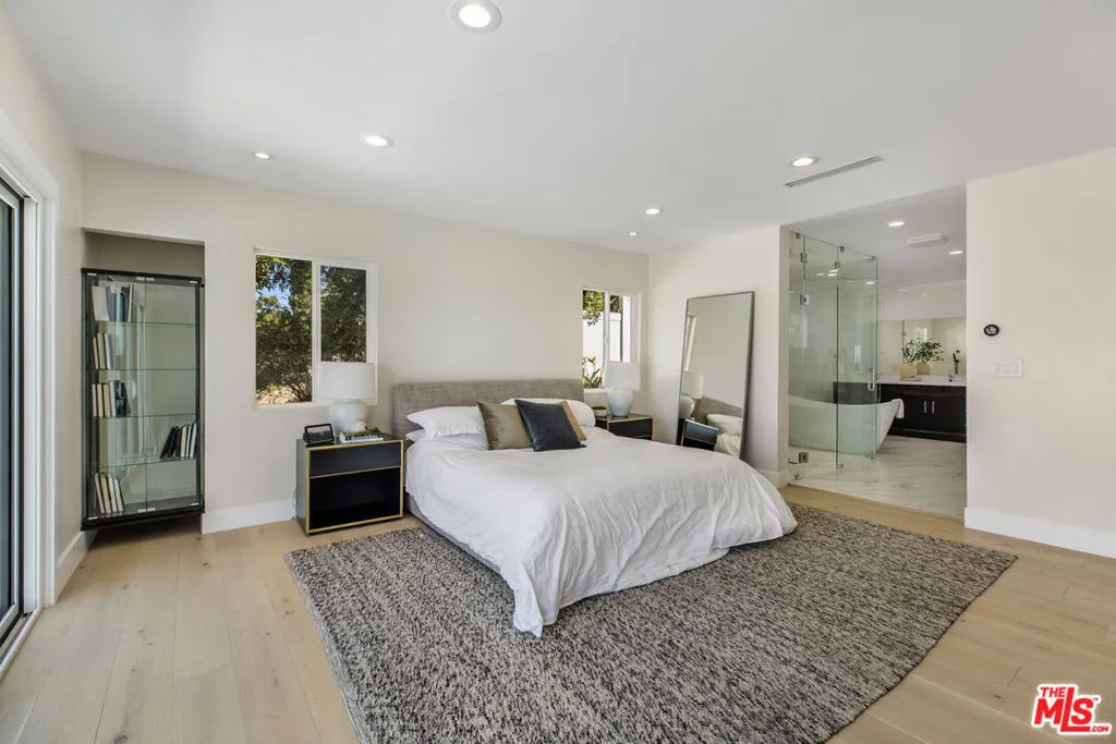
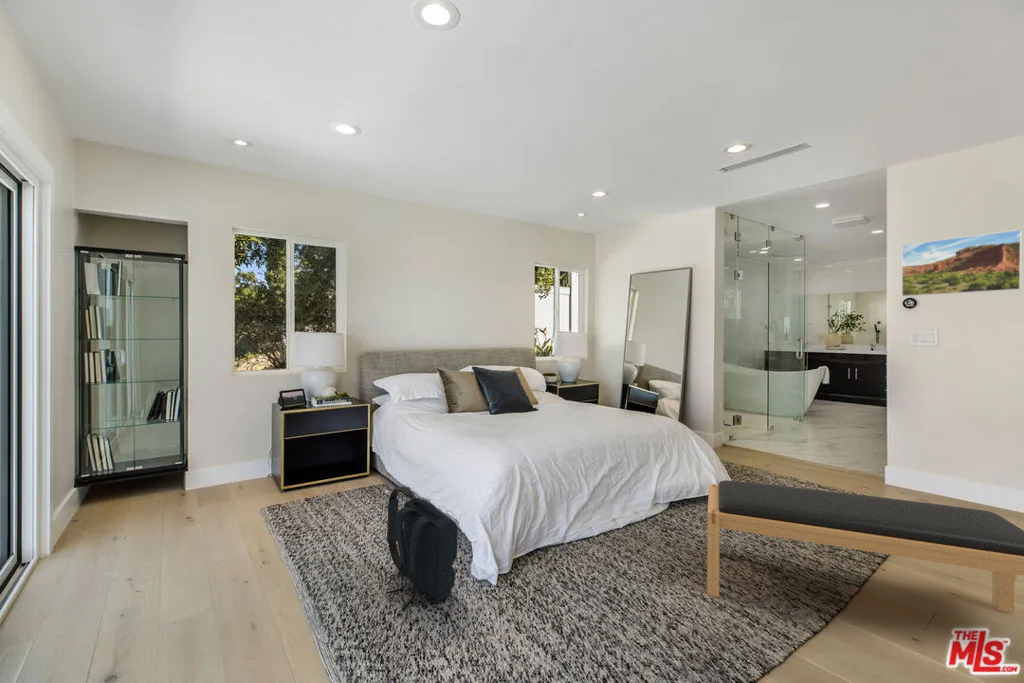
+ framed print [901,229,1023,297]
+ bench [706,479,1024,614]
+ backpack [385,485,458,612]
